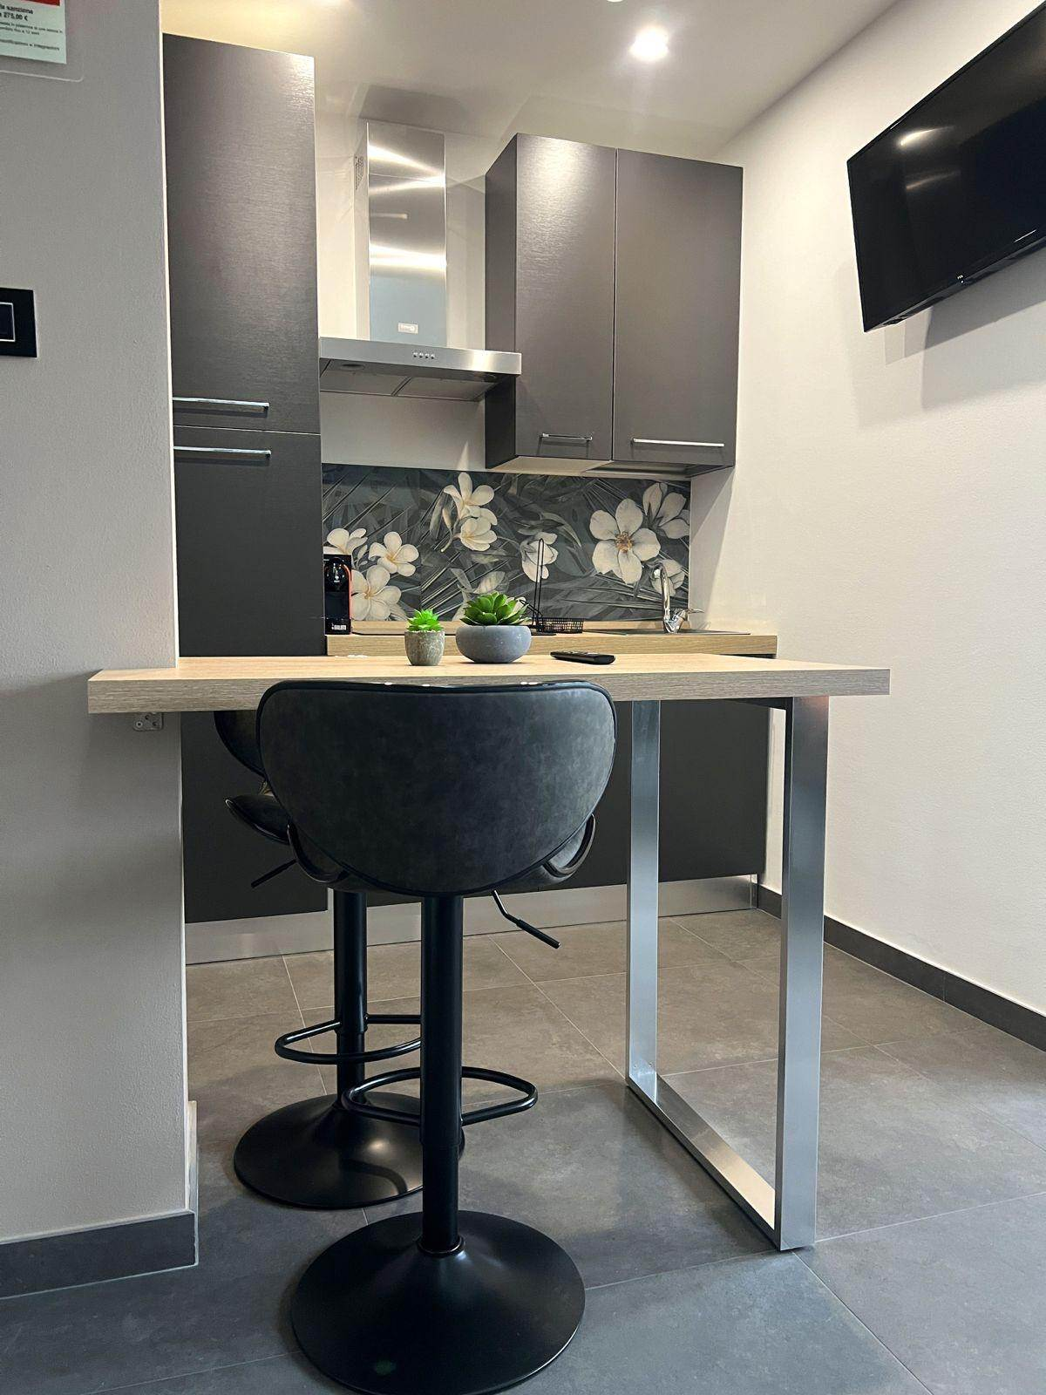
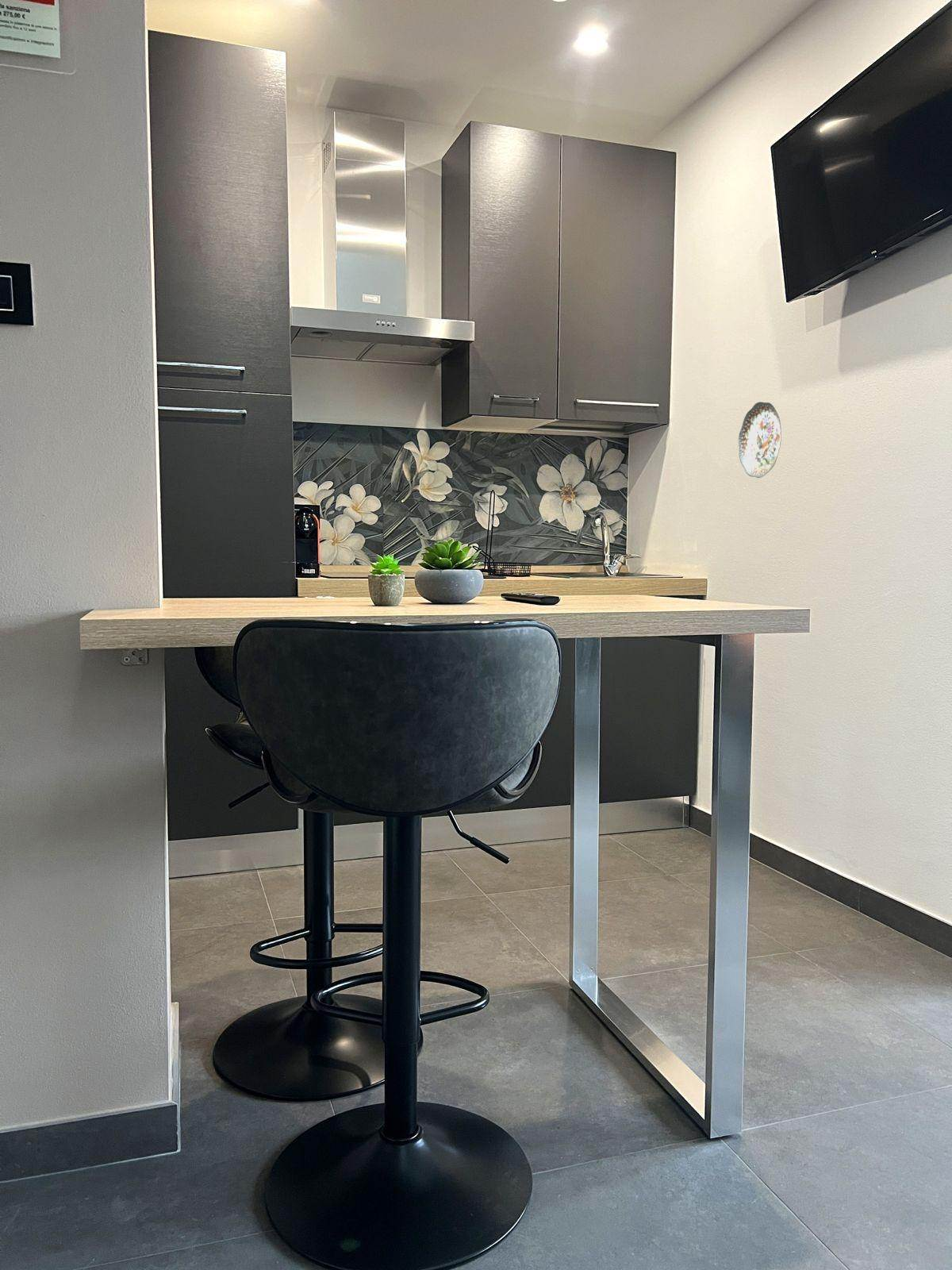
+ decorative plate [738,401,782,479]
